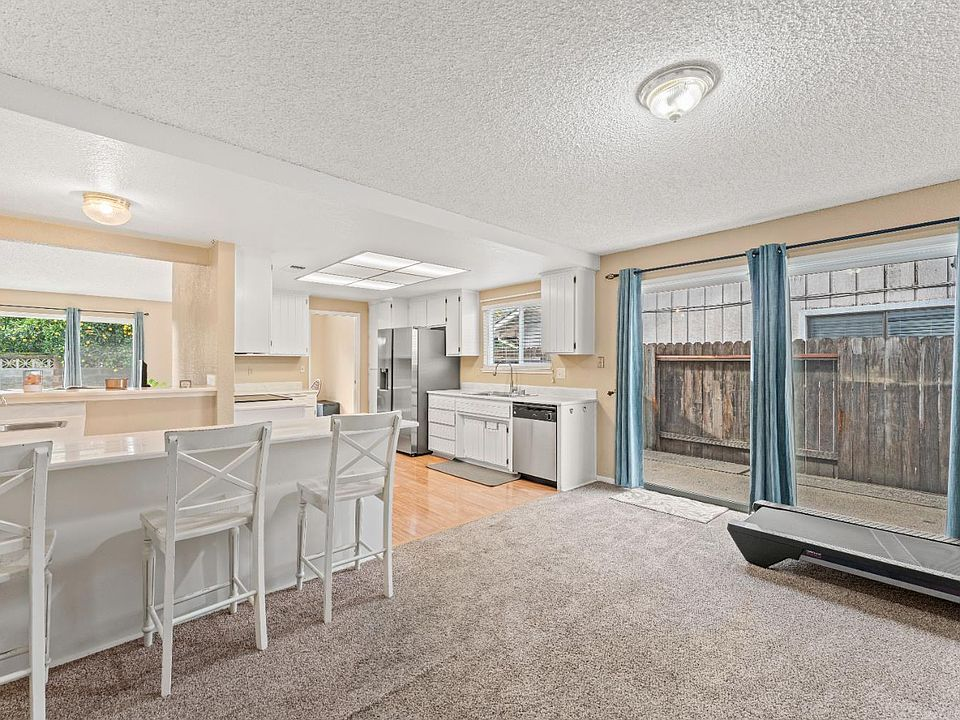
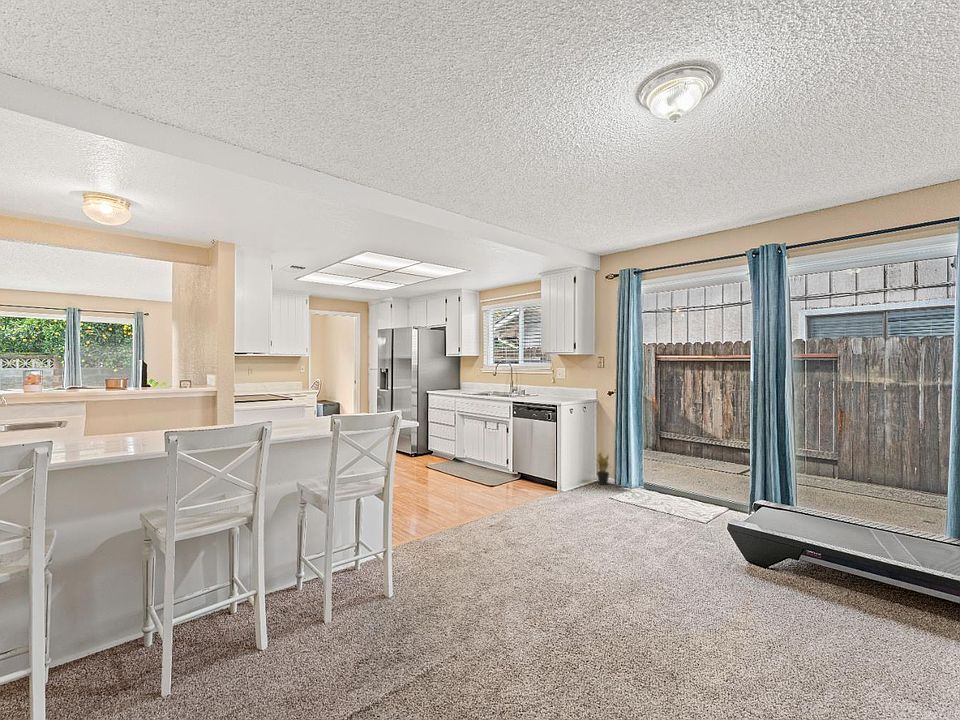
+ potted plant [594,451,614,486]
